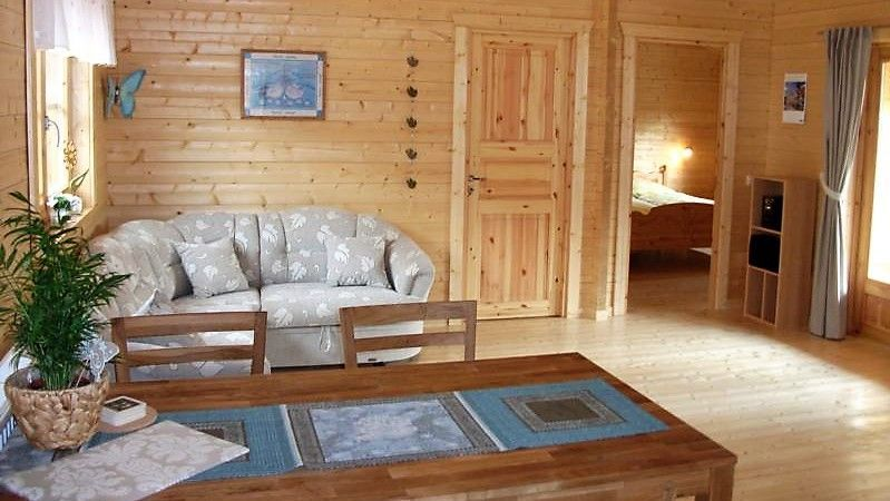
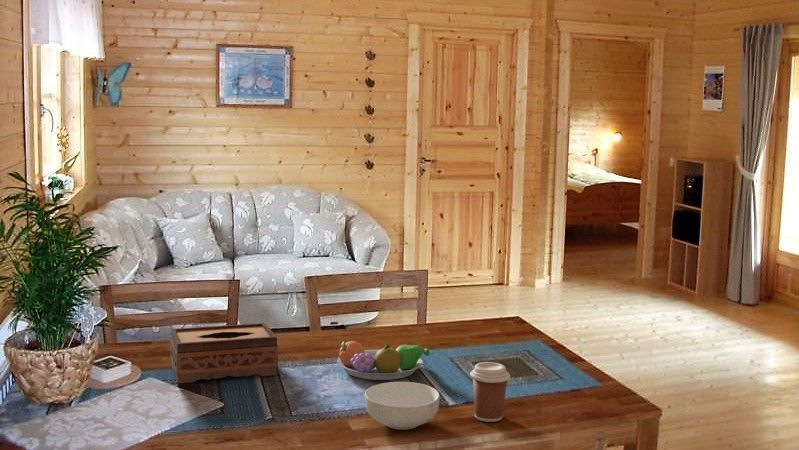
+ coffee cup [469,361,511,423]
+ cereal bowl [364,381,441,431]
+ tissue box [169,322,279,384]
+ fruit bowl [336,340,430,381]
